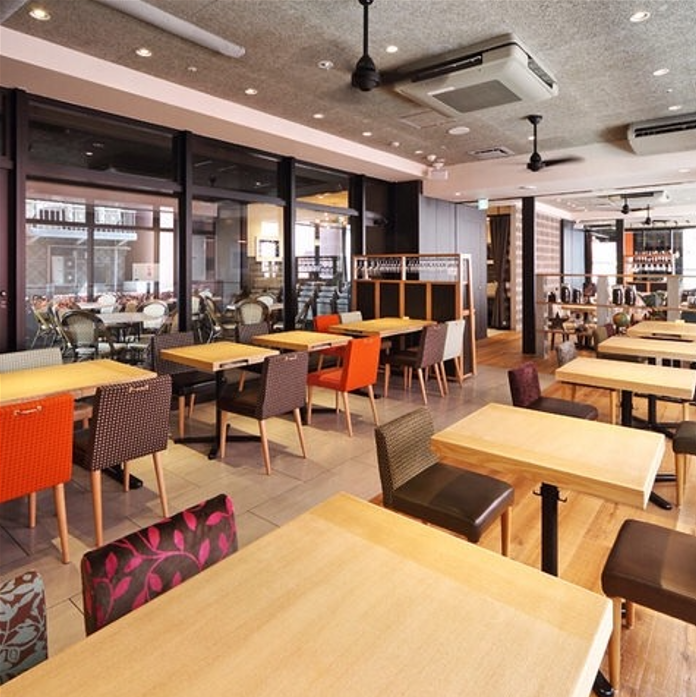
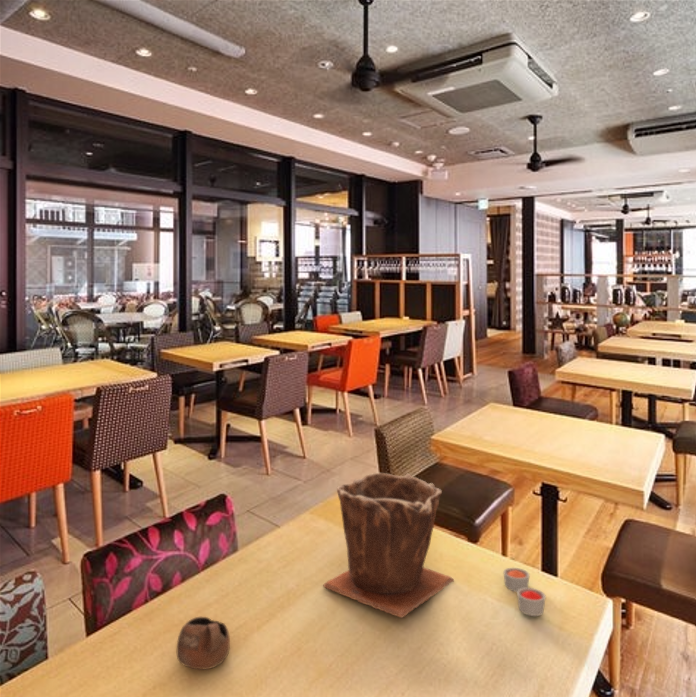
+ plant pot [322,472,455,618]
+ candle [502,567,547,617]
+ cup [176,616,231,670]
